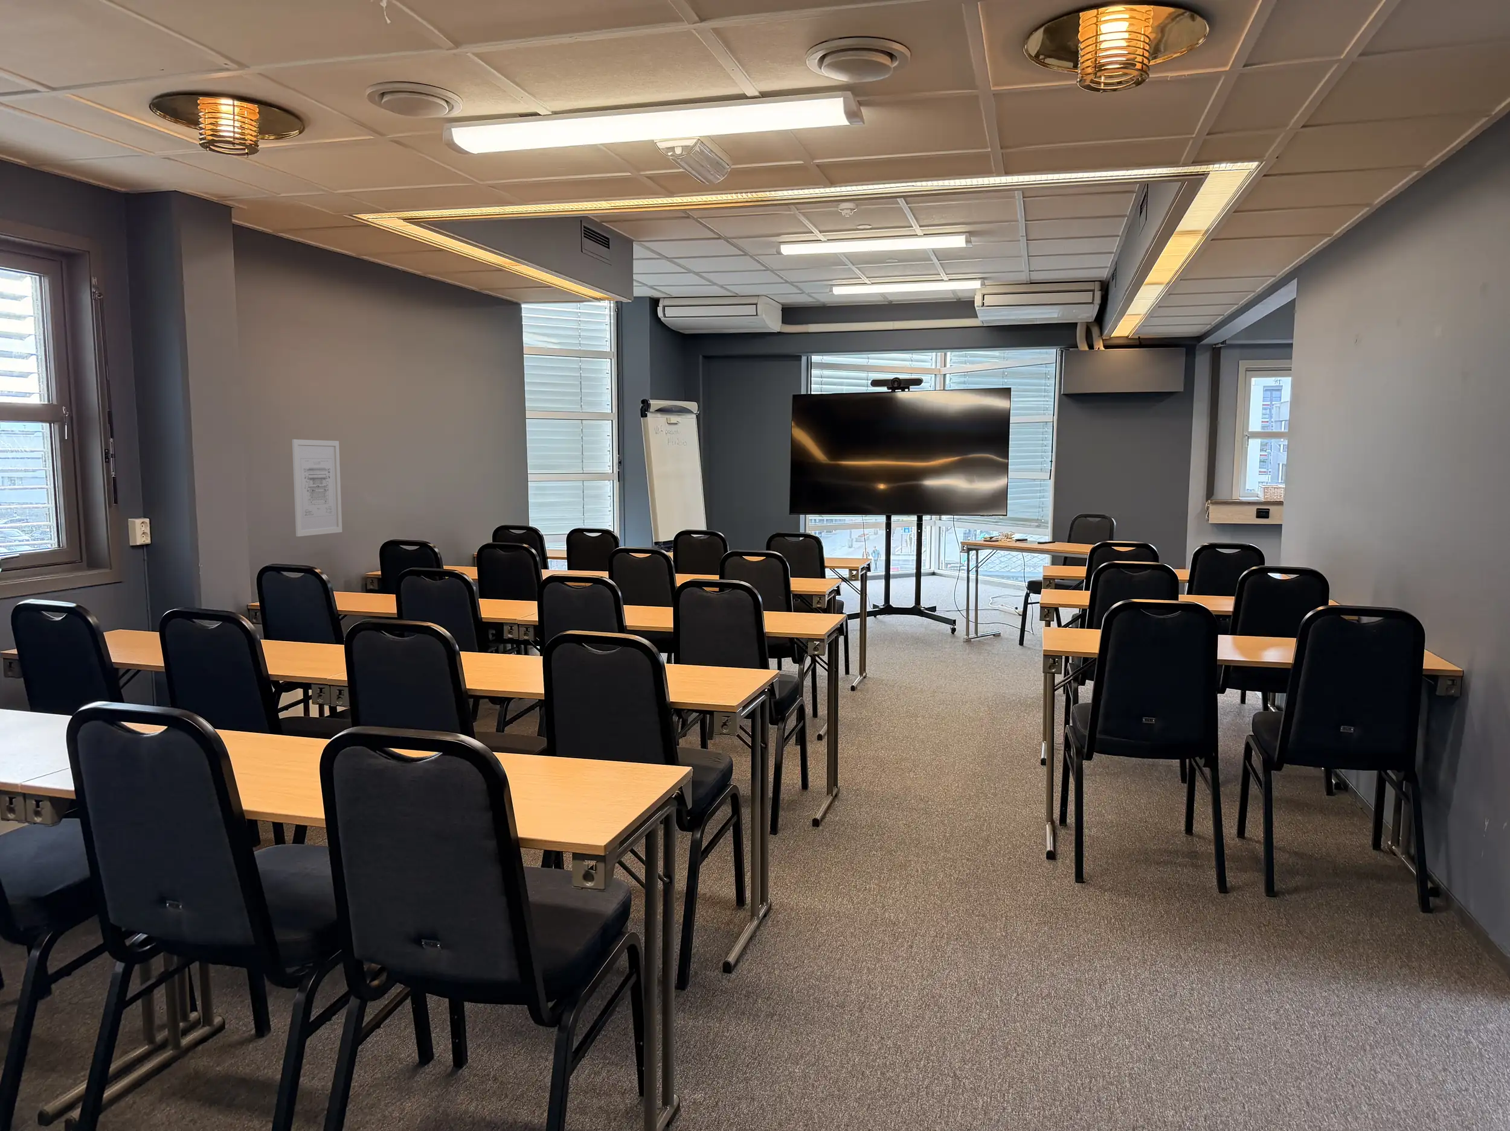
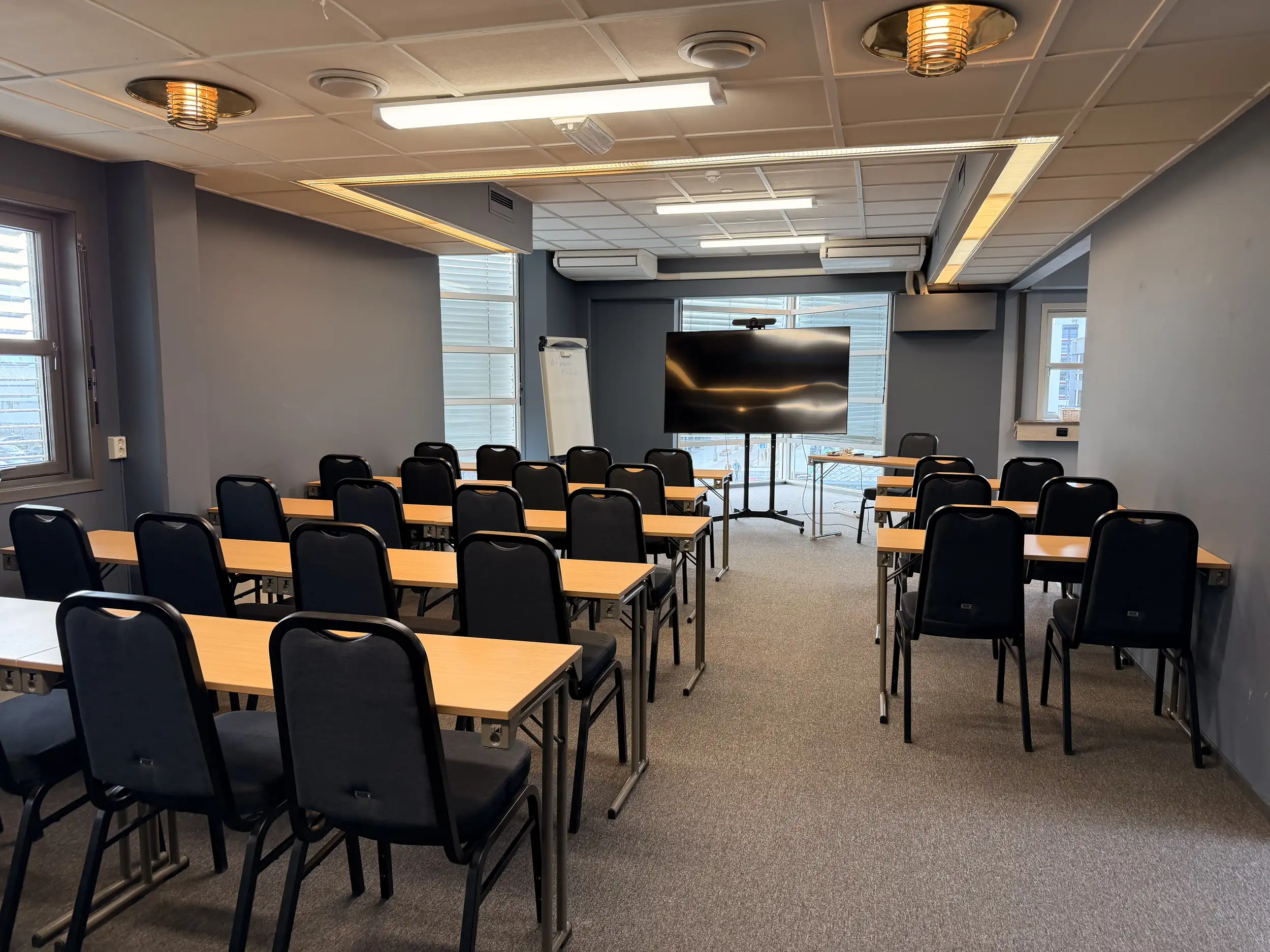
- wall art [291,438,342,537]
